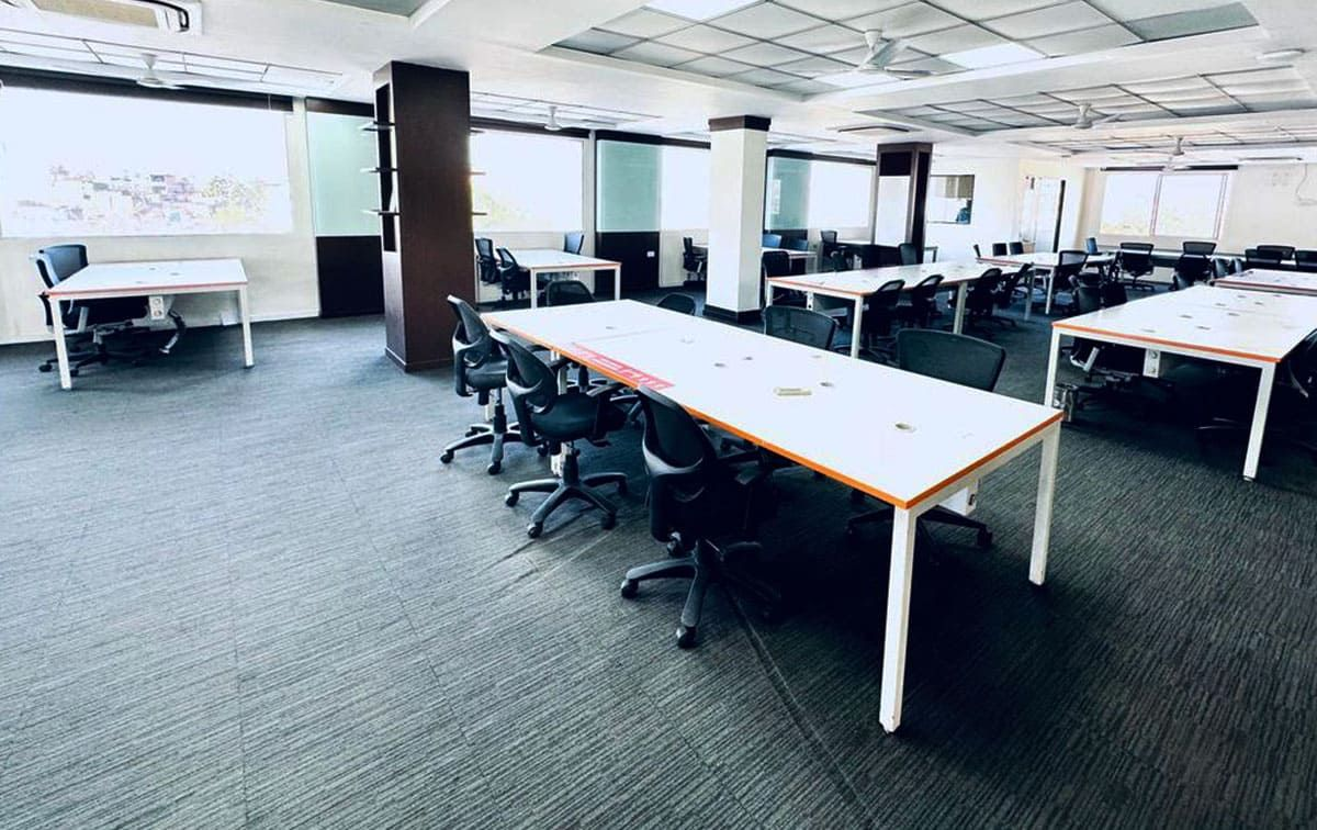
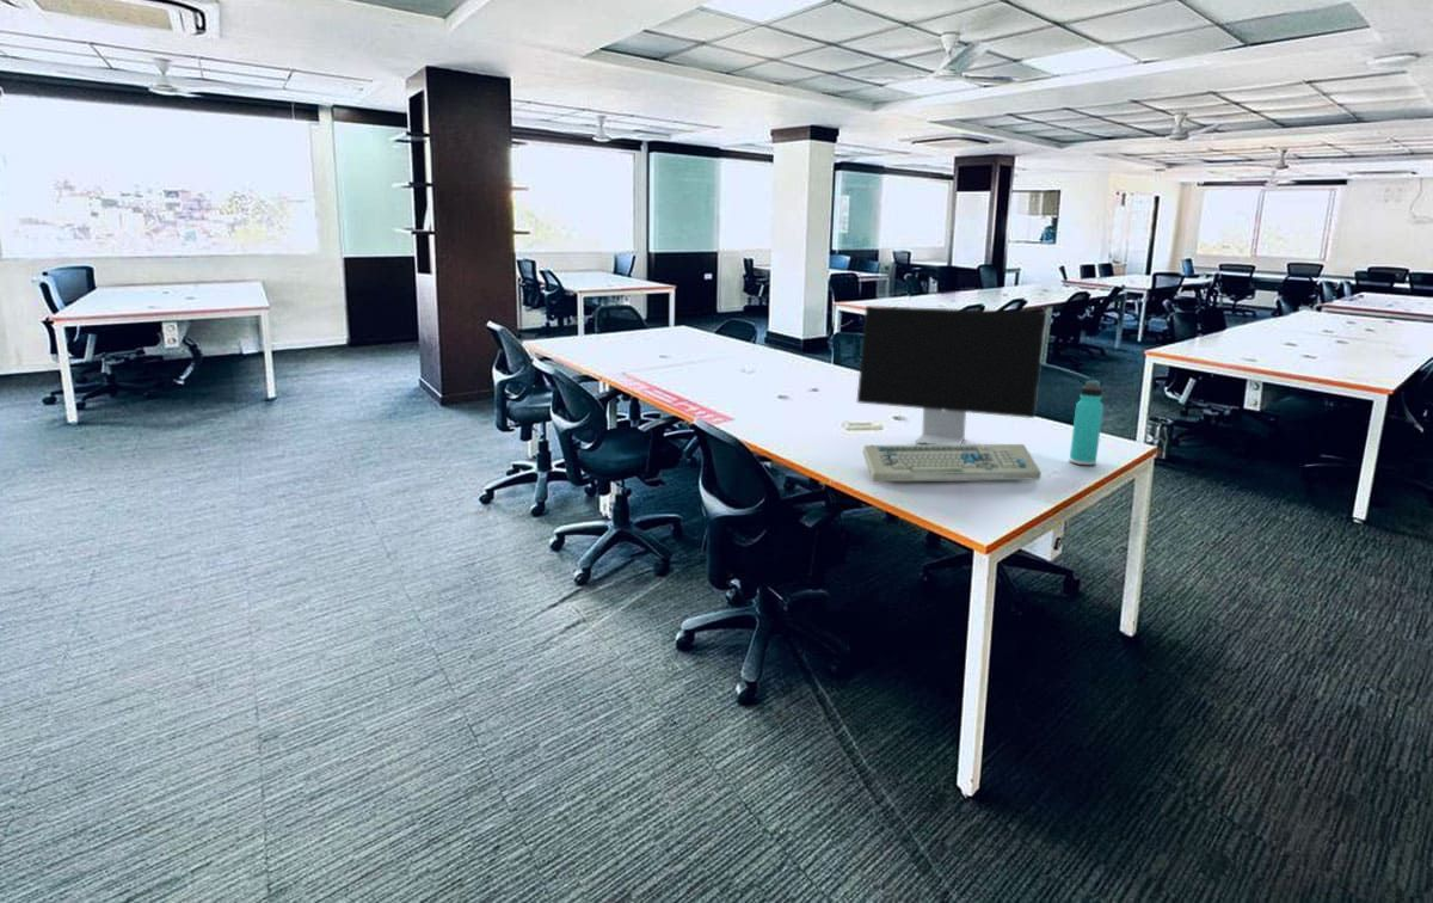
+ computer monitor [856,305,1048,444]
+ thermos bottle [1068,379,1105,466]
+ keyboard [862,443,1043,483]
